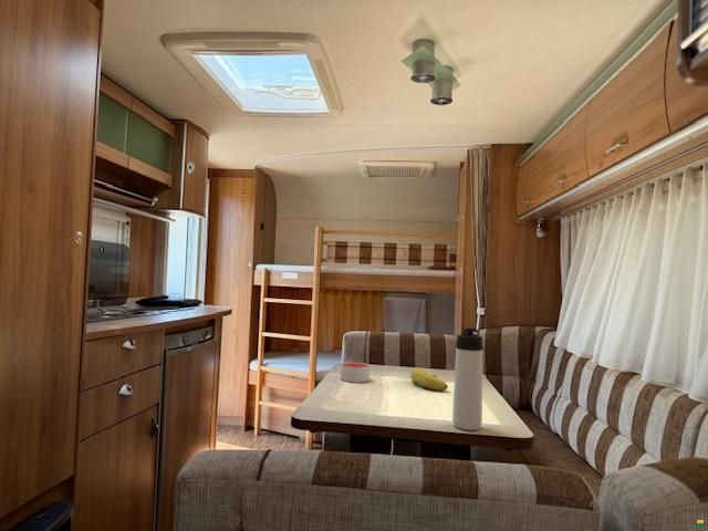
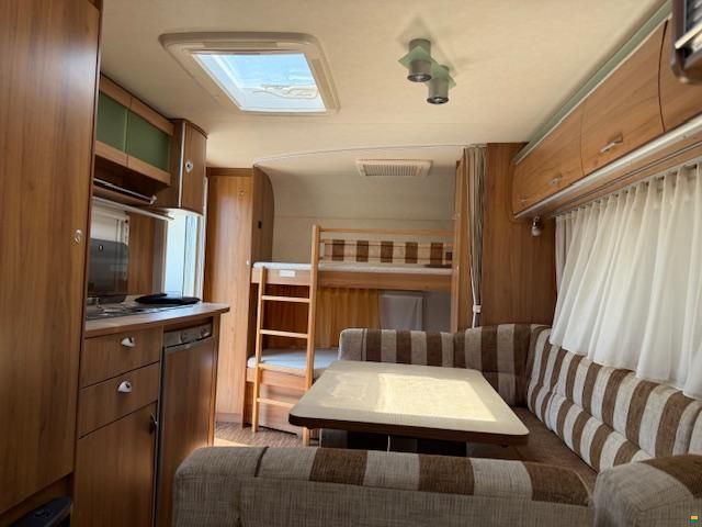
- banana [409,367,449,392]
- candle [339,361,371,384]
- thermos bottle [451,327,485,431]
